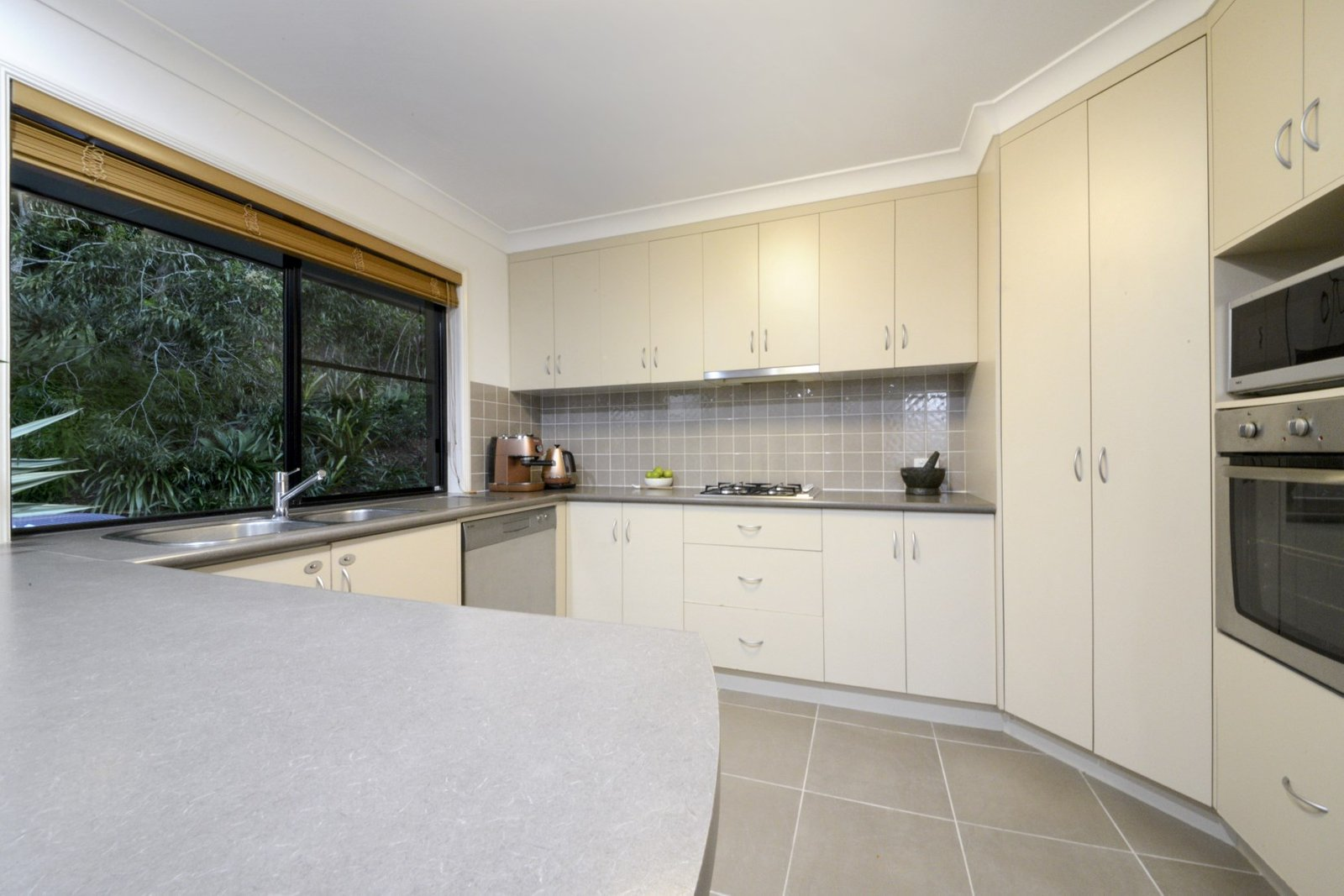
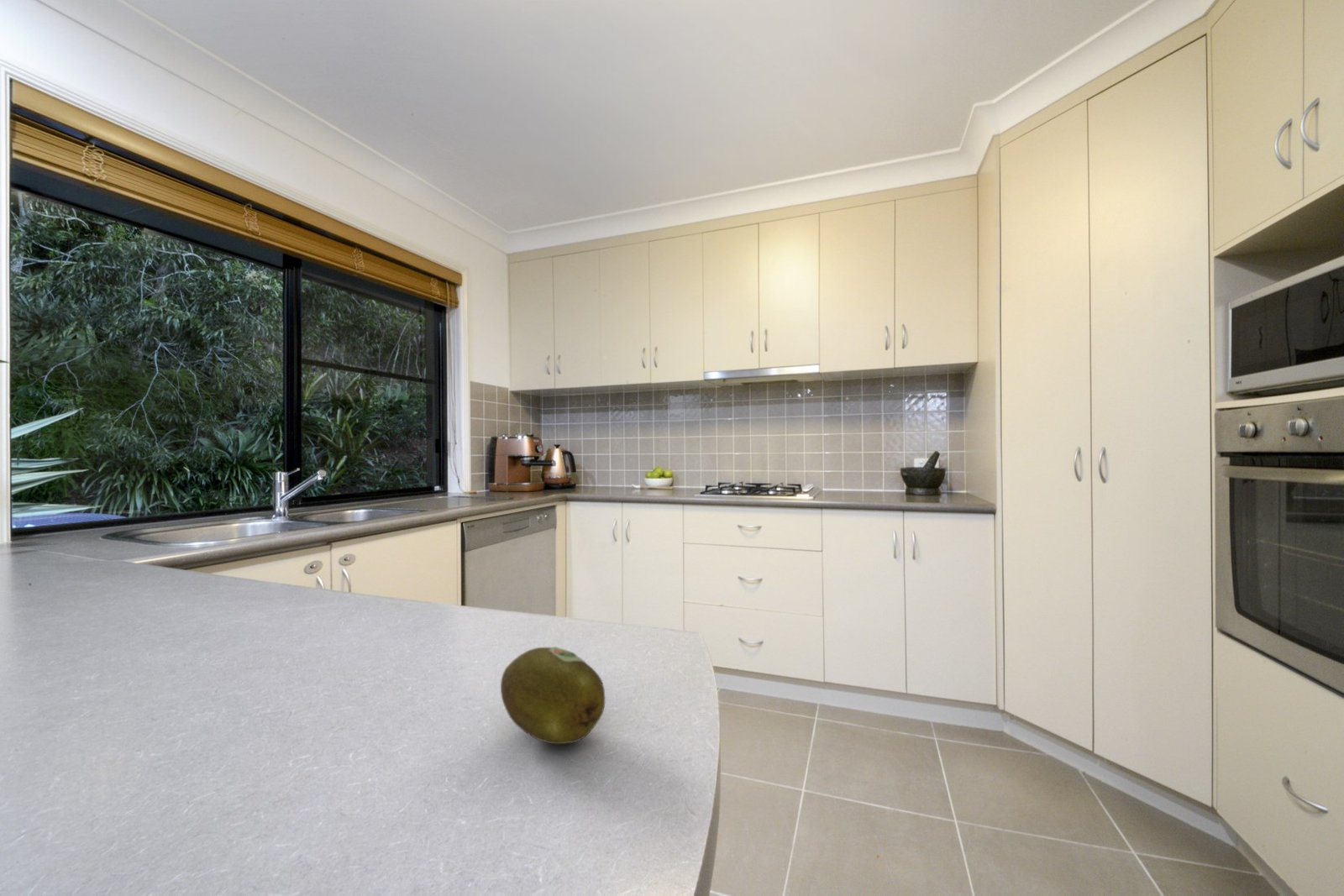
+ fruit [500,646,606,745]
